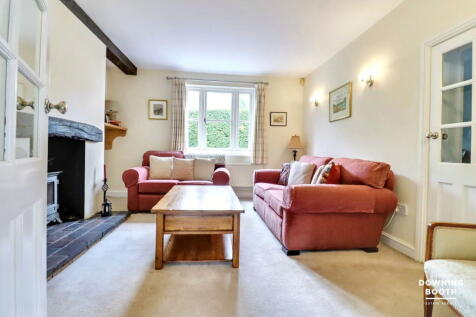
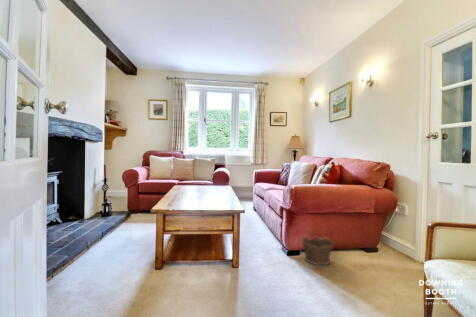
+ clay pot [301,236,335,267]
